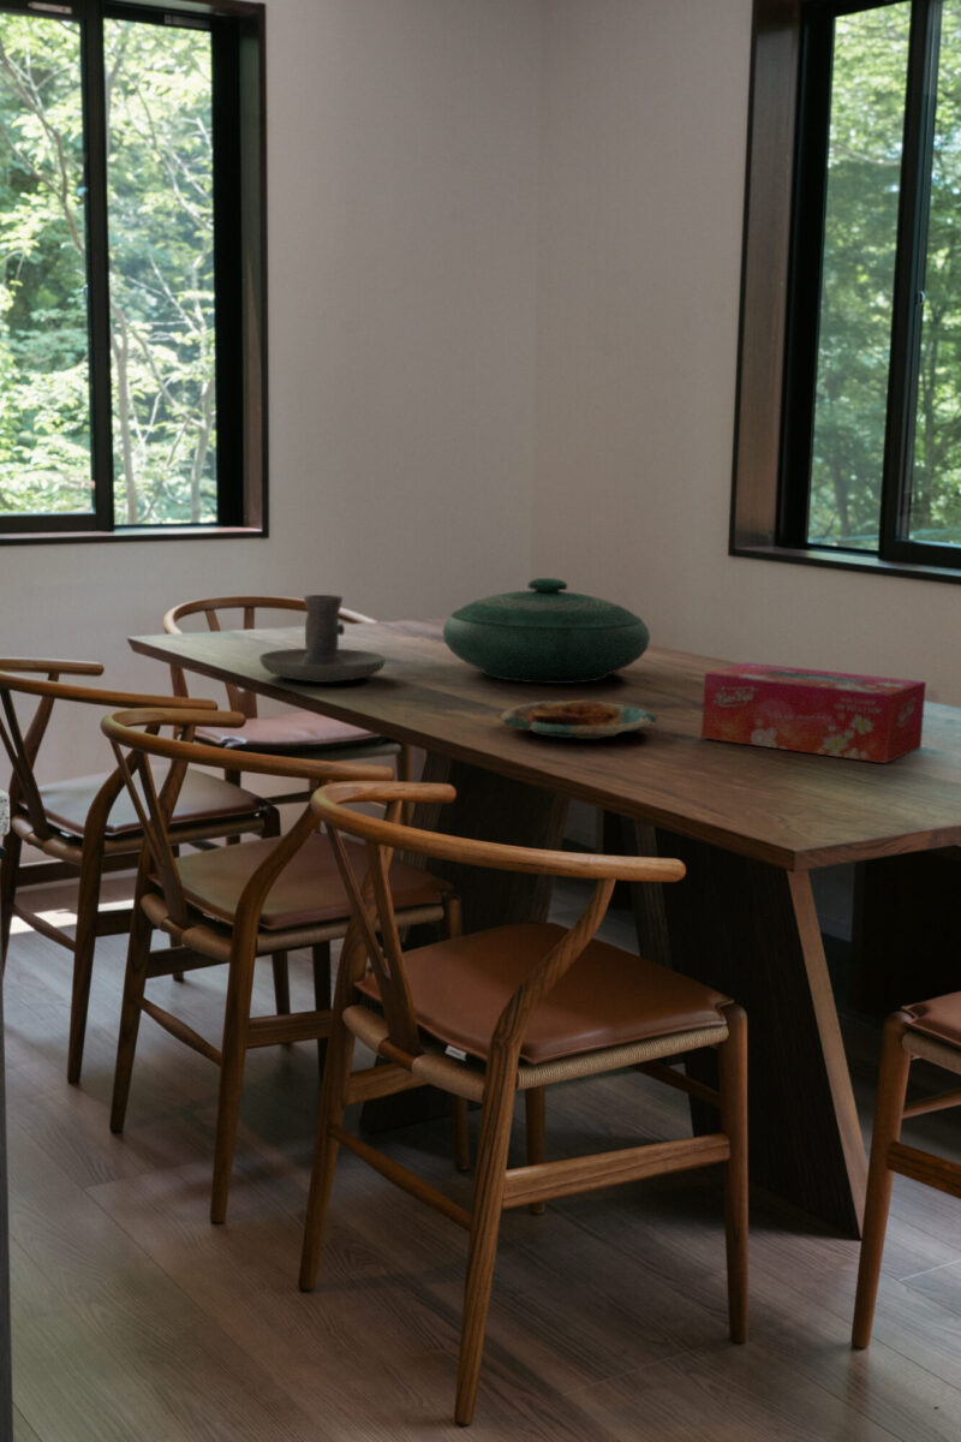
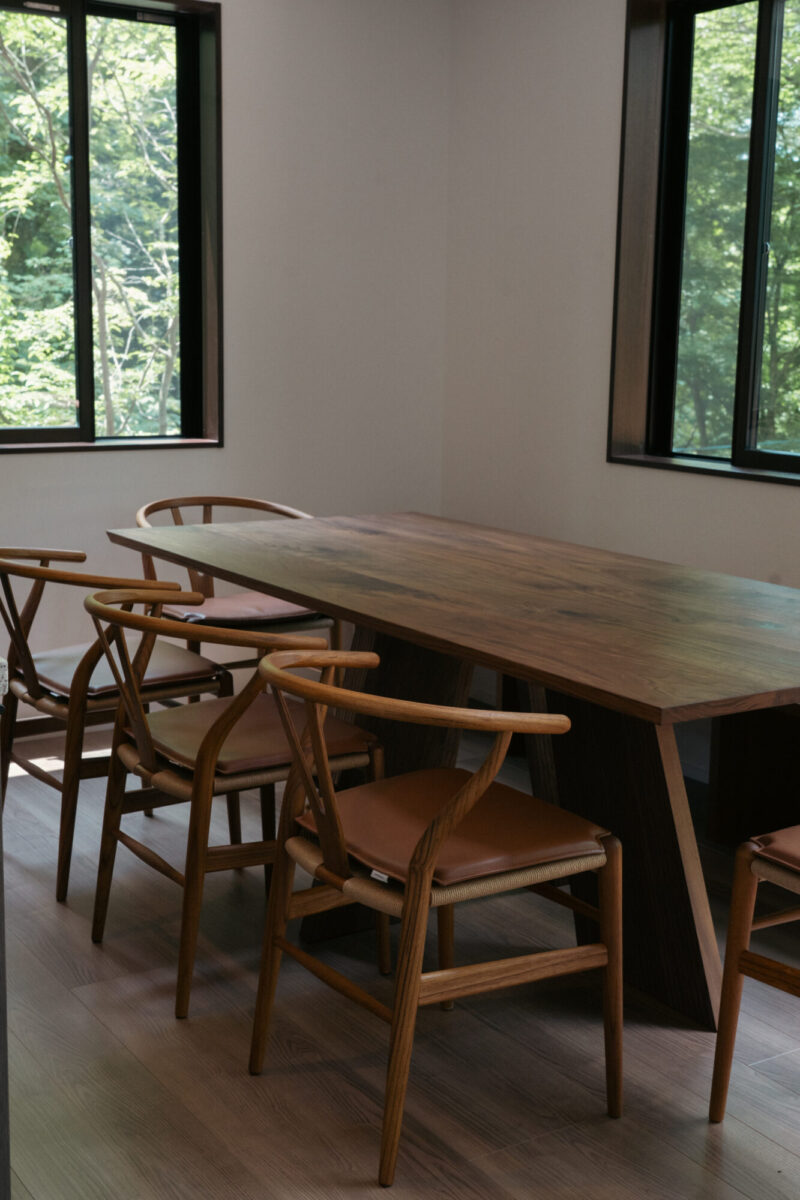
- tissue box [700,661,927,764]
- decorative bowl [442,577,651,685]
- plate [499,699,659,740]
- candle holder [258,594,387,684]
